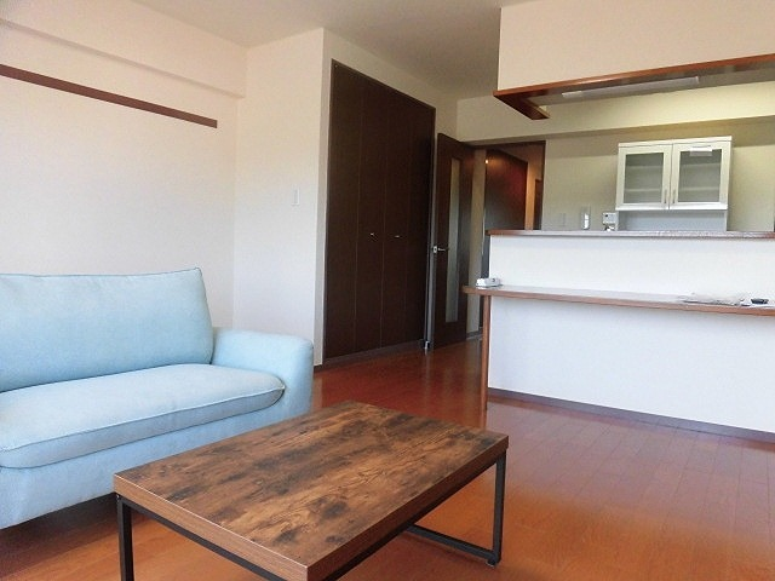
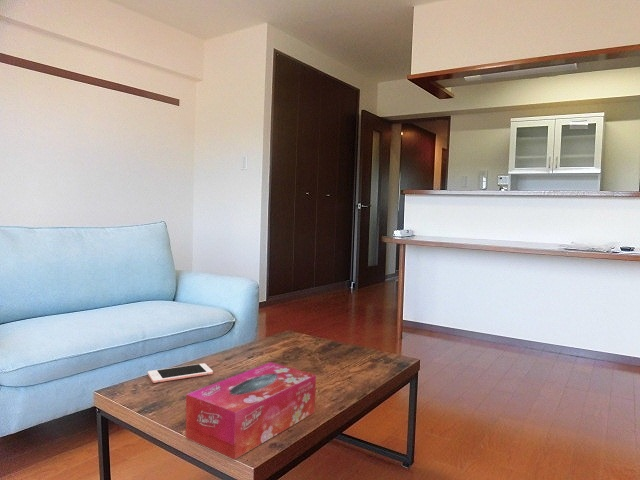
+ cell phone [147,362,214,384]
+ tissue box [185,361,317,460]
